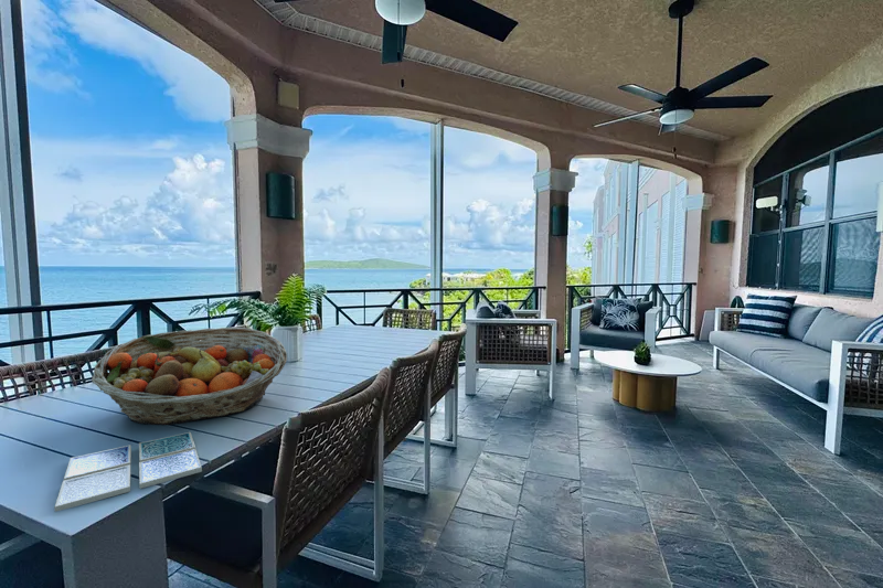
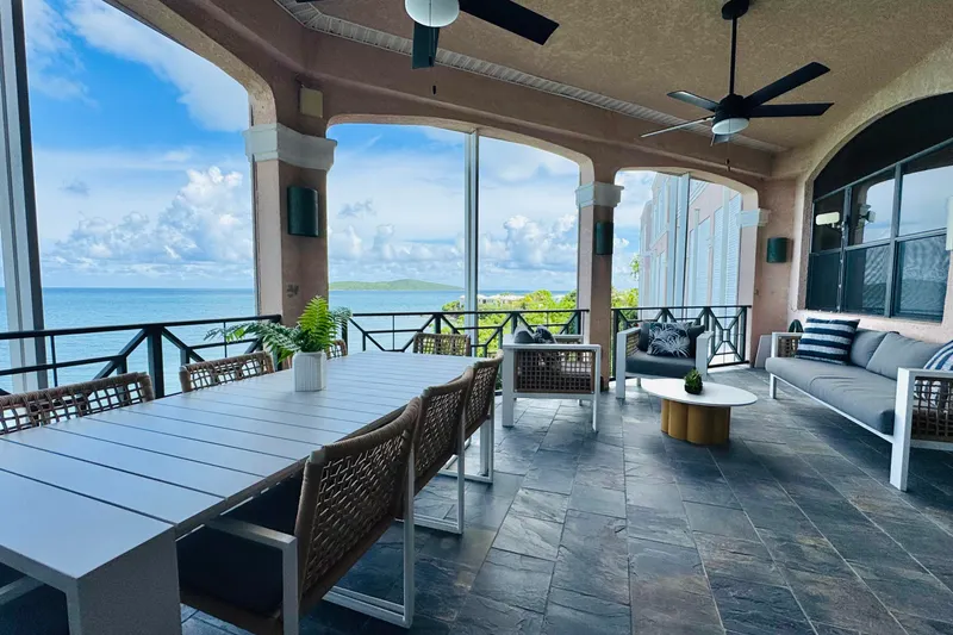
- drink coaster [53,431,203,513]
- fruit basket [91,327,288,426]
